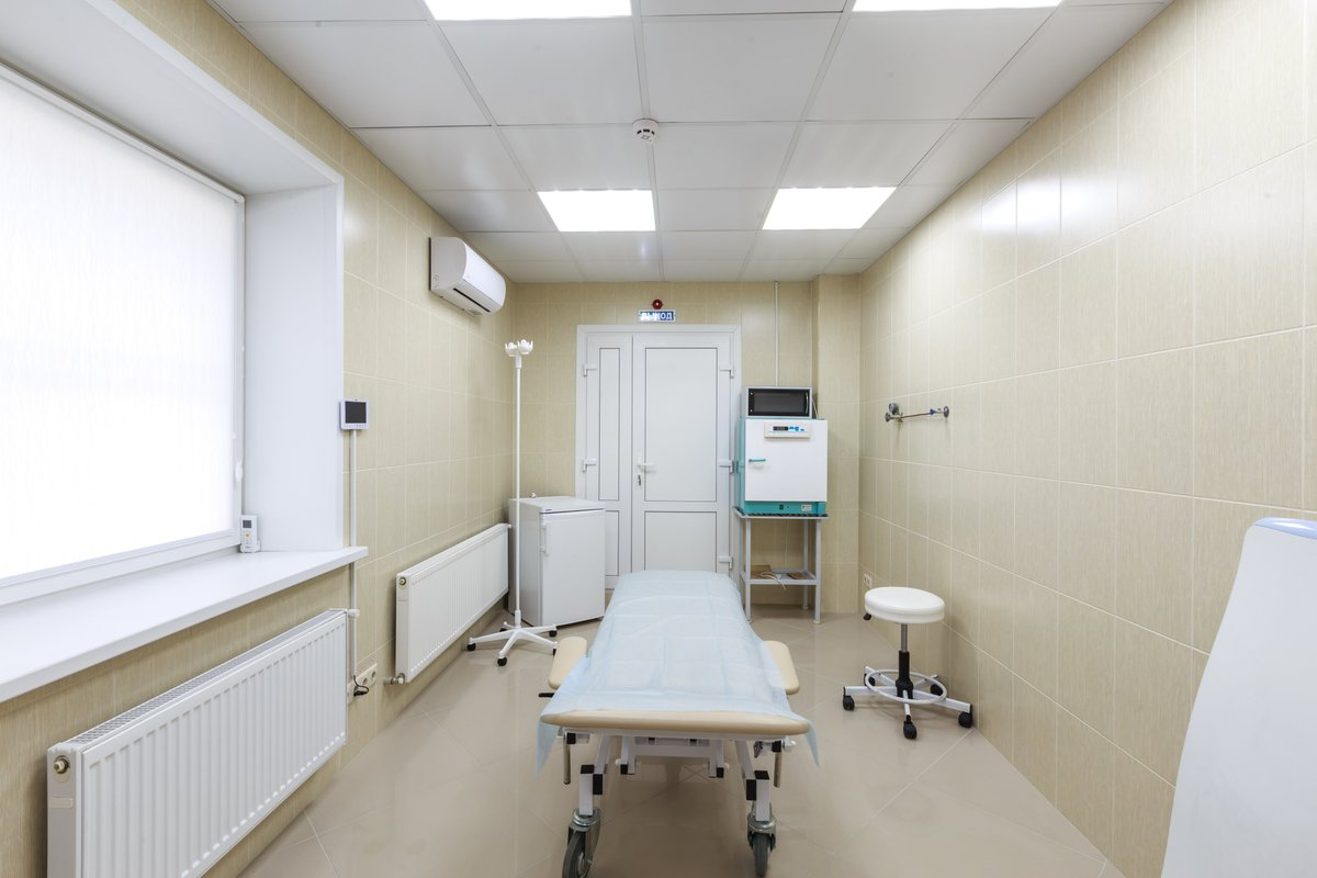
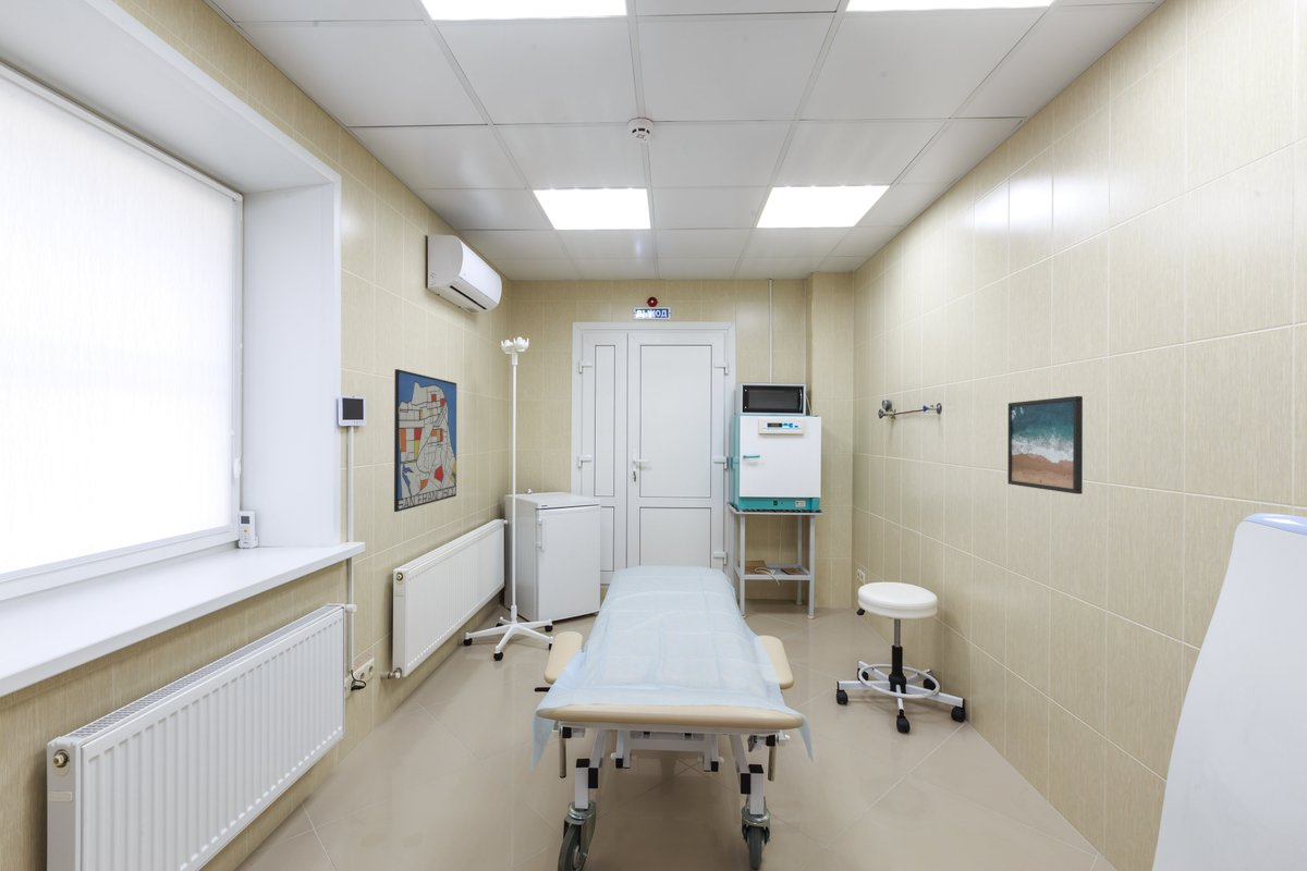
+ wall art [393,368,457,513]
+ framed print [1006,395,1084,495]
